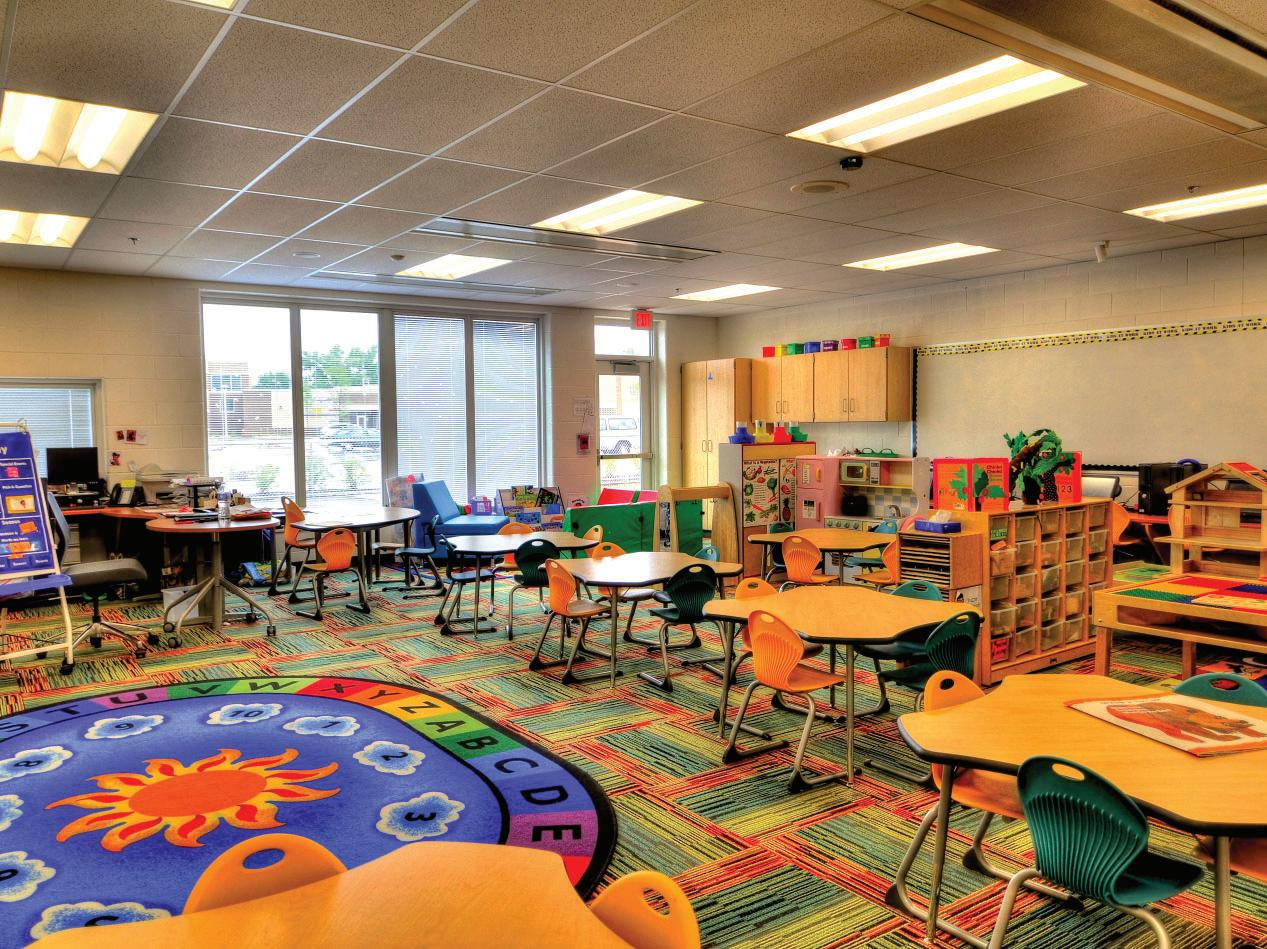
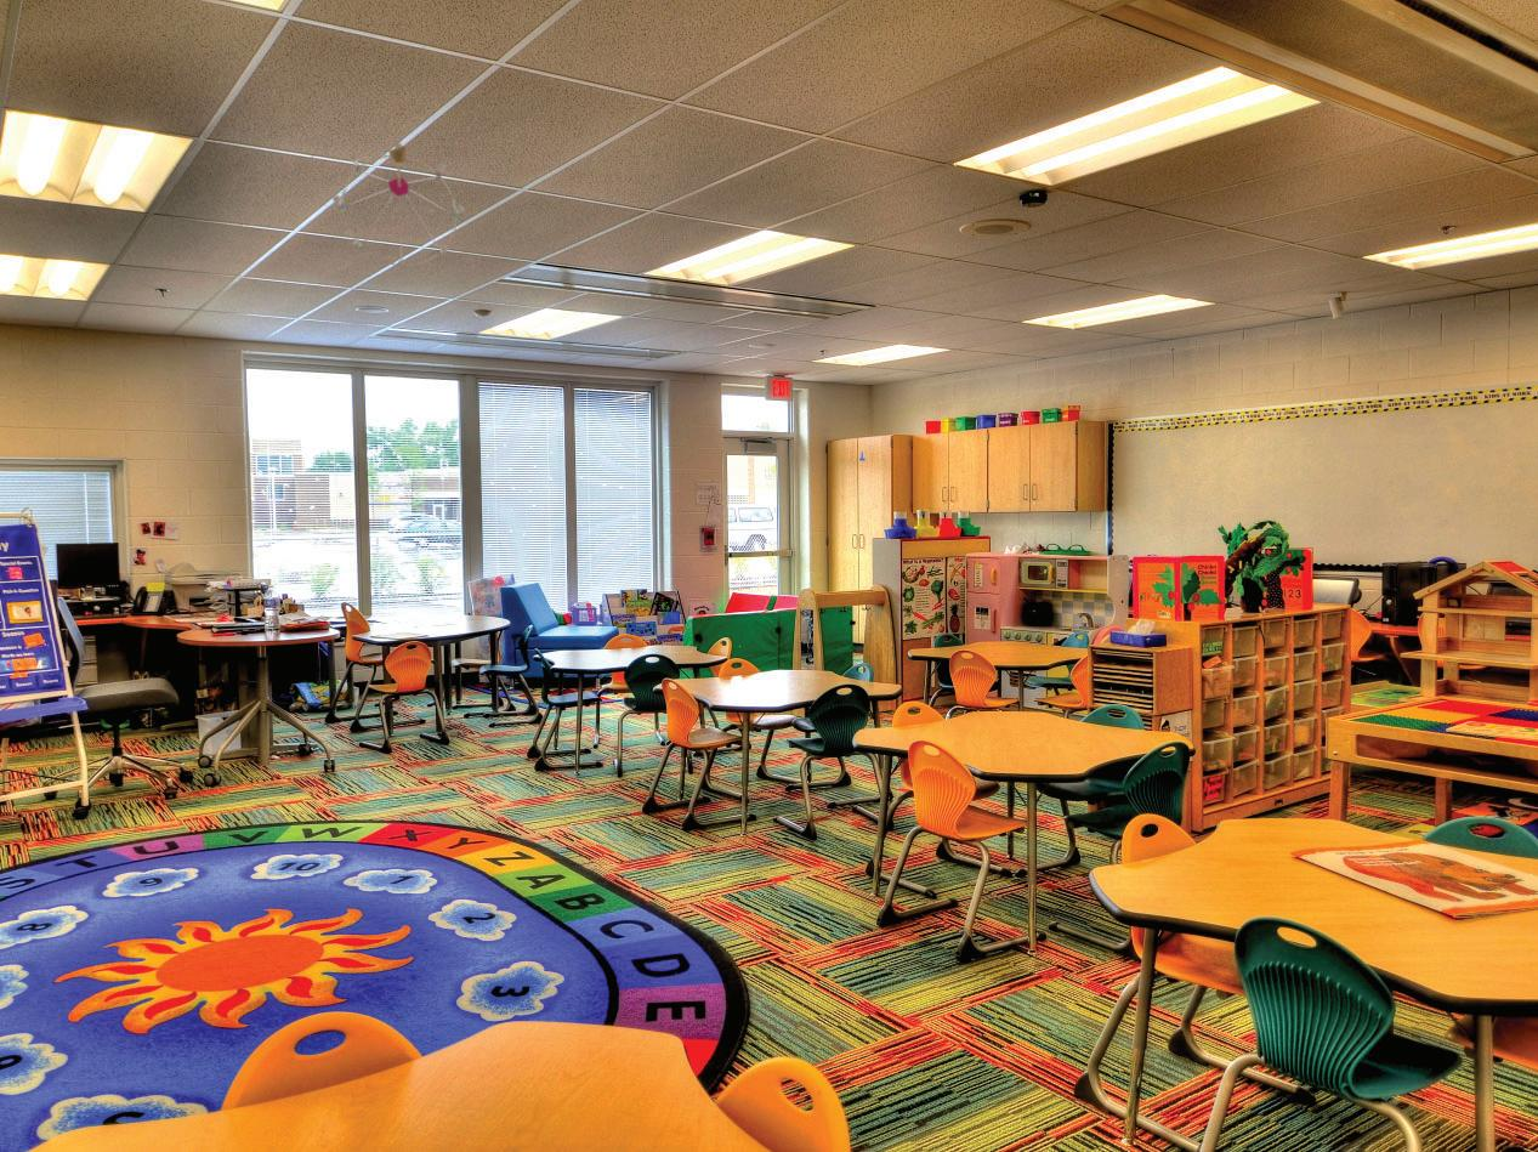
+ ceiling mobile [331,140,466,269]
